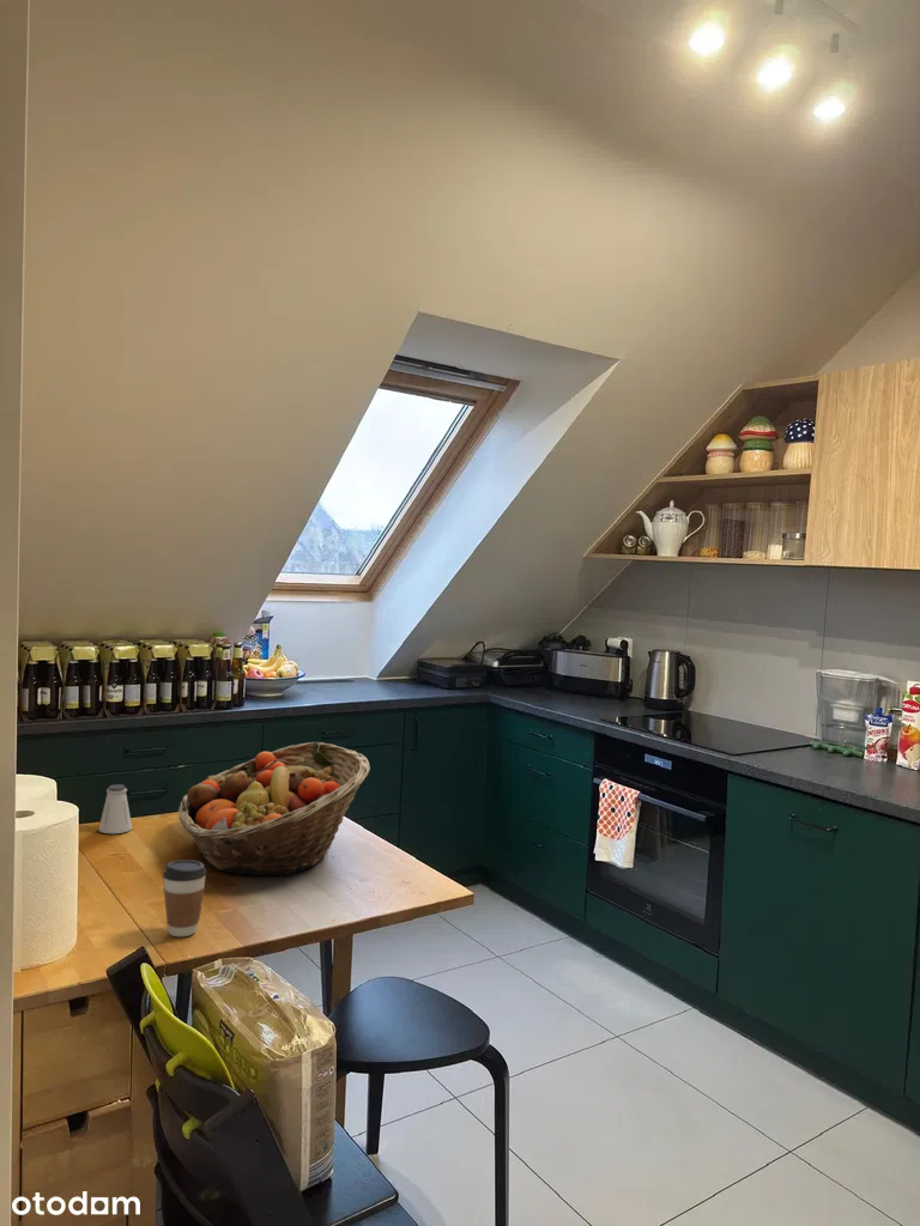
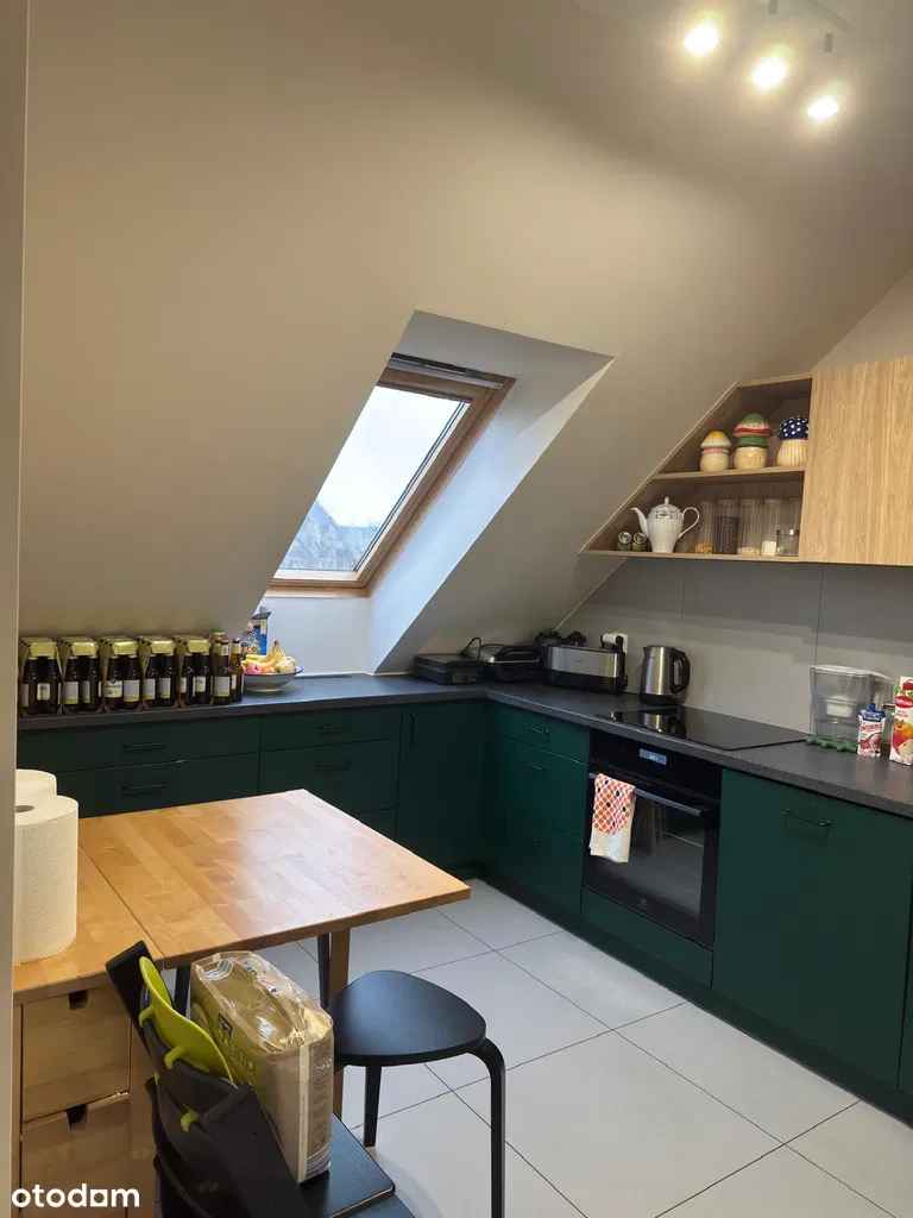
- saltshaker [98,783,133,834]
- coffee cup [162,858,207,937]
- fruit basket [177,741,371,876]
